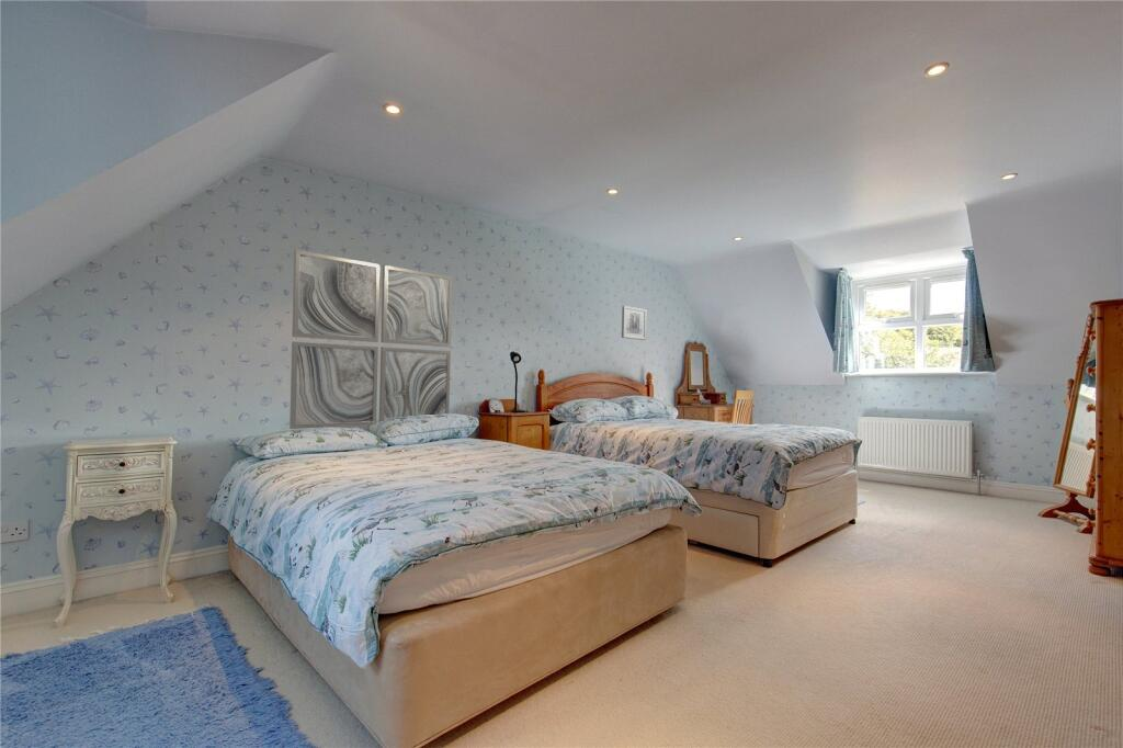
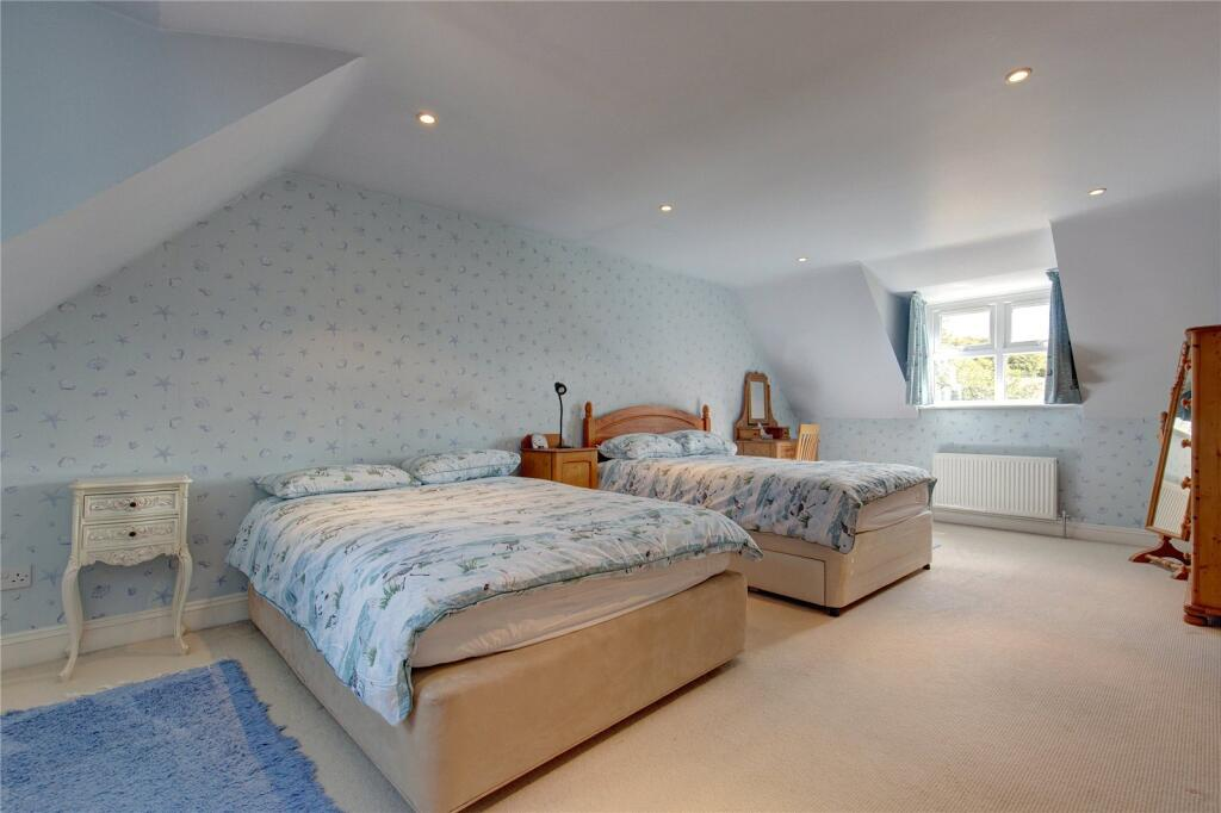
- wall art [621,305,647,341]
- wall art [288,249,453,430]
